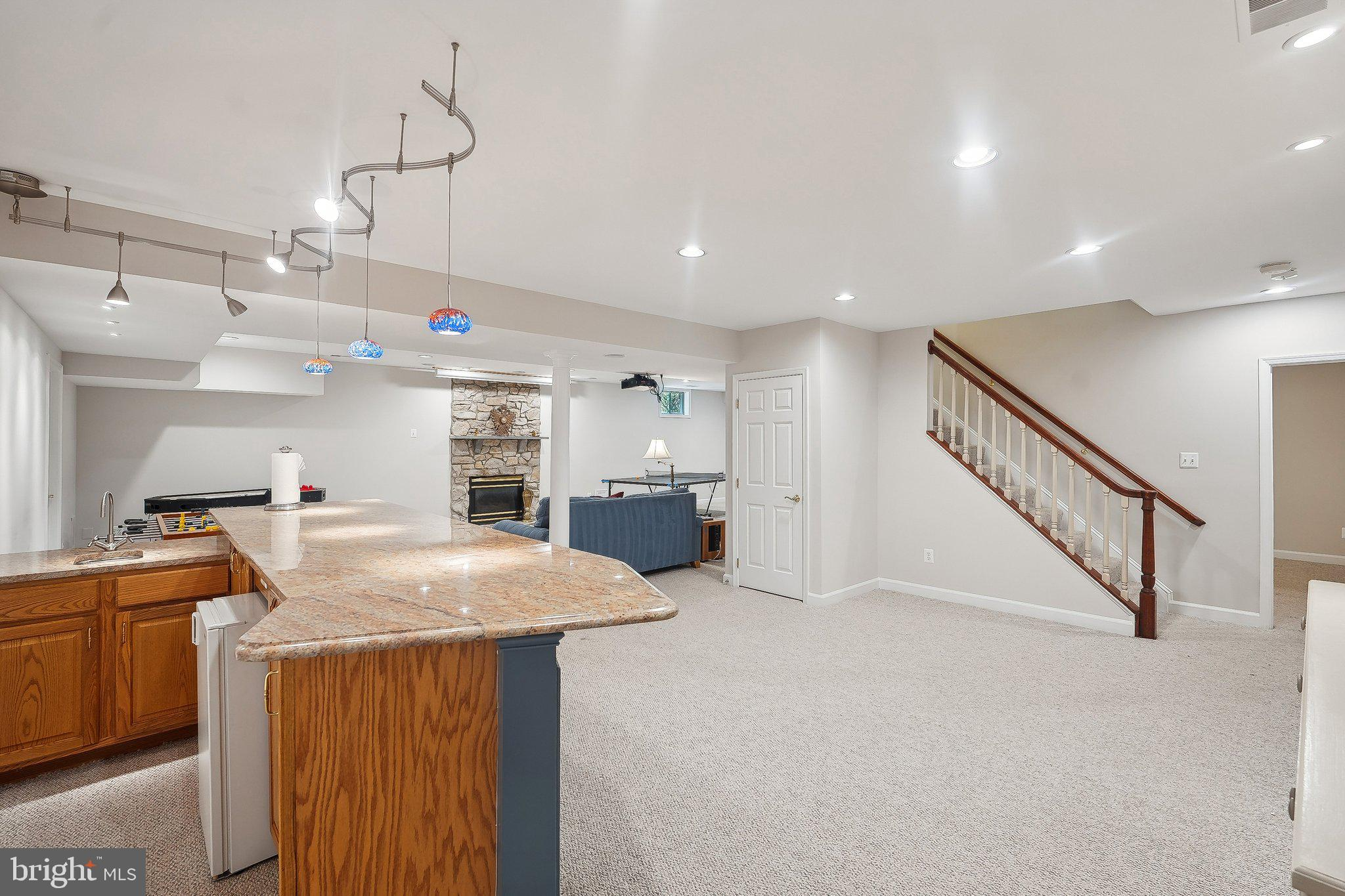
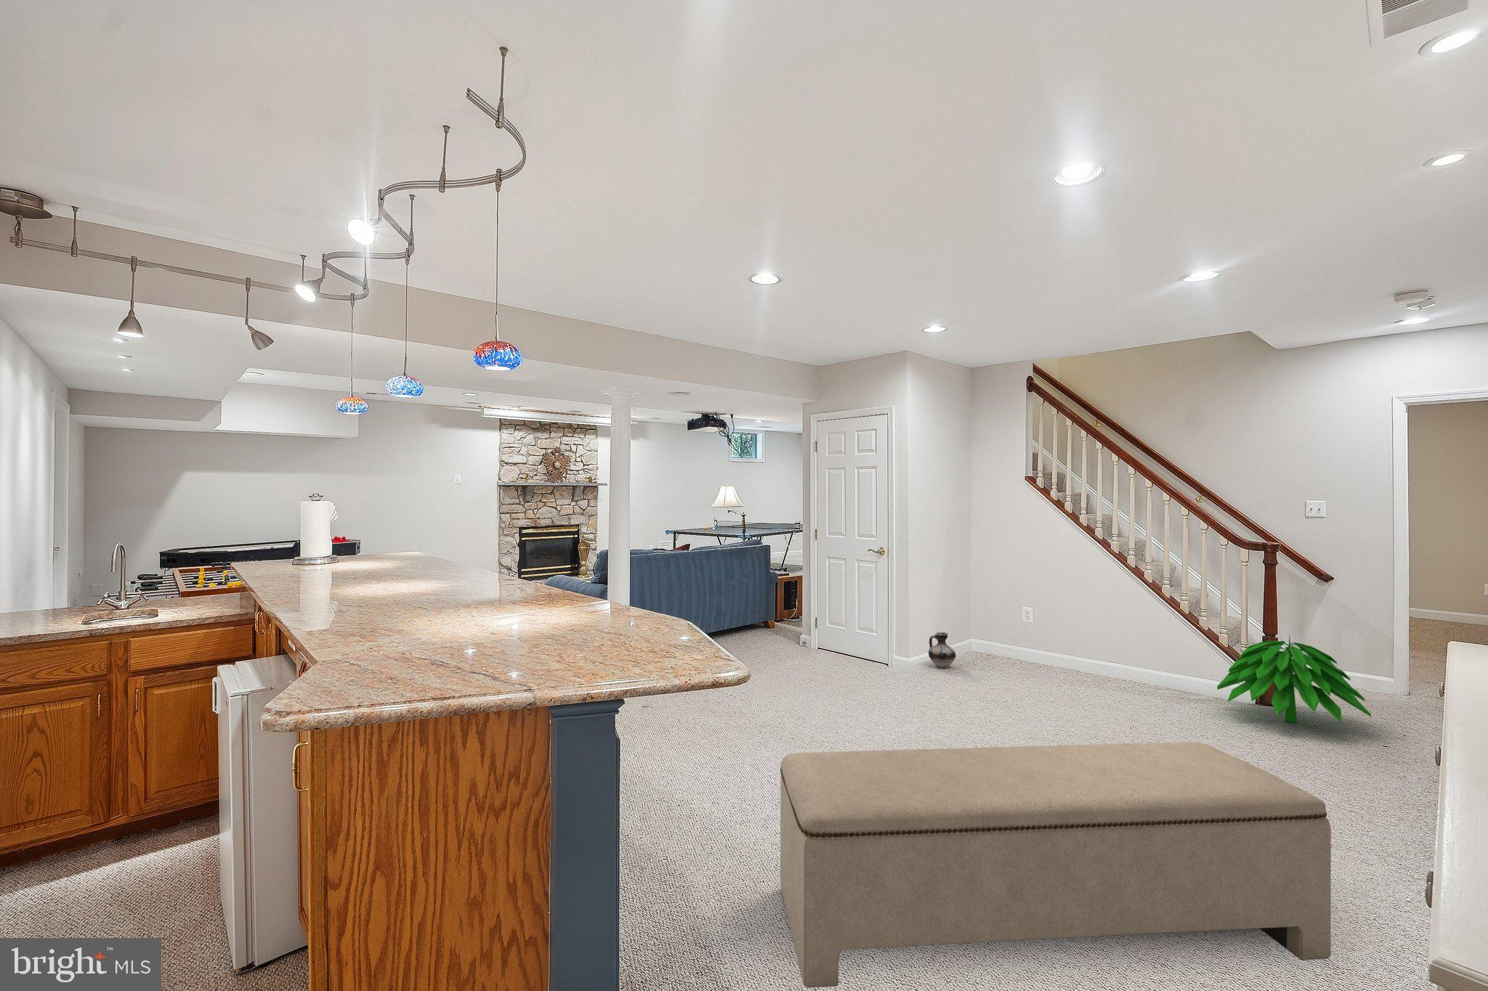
+ ceramic jug [928,632,957,669]
+ indoor plant [1216,636,1372,723]
+ bench [780,741,1332,988]
